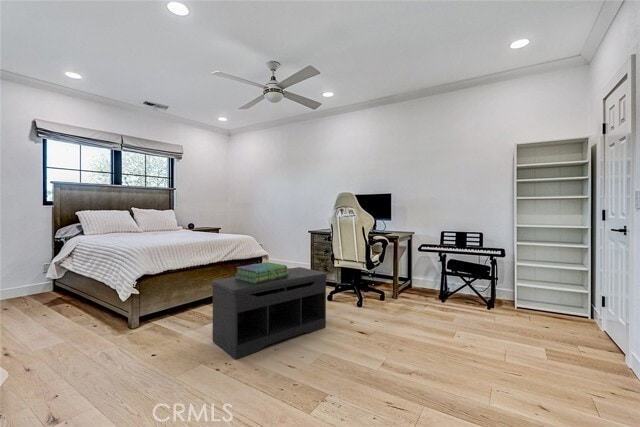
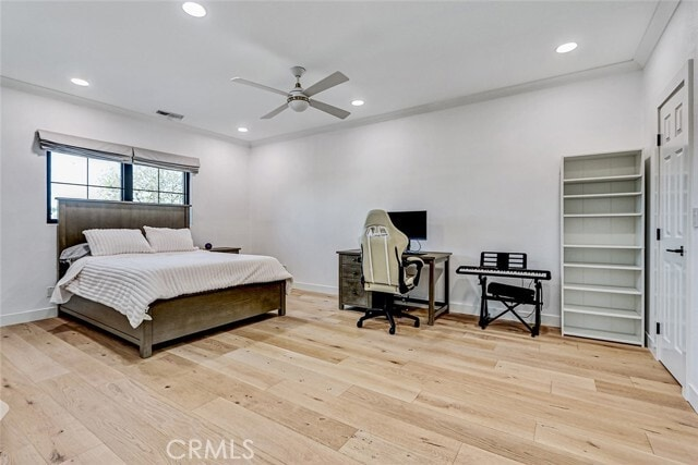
- bench [211,266,328,360]
- stack of books [234,261,289,284]
